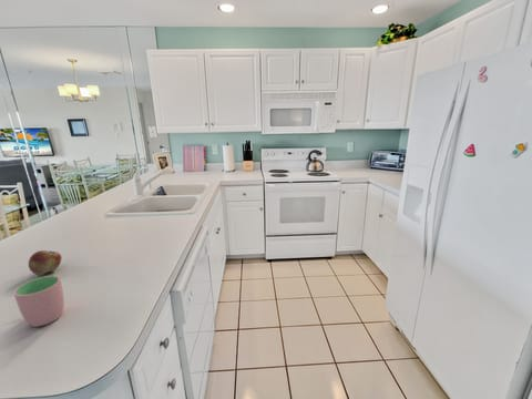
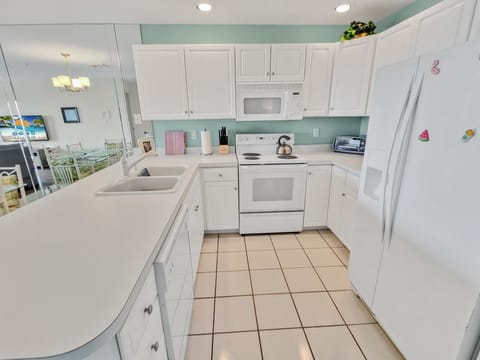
- fruit [28,249,62,276]
- cup [12,275,65,328]
